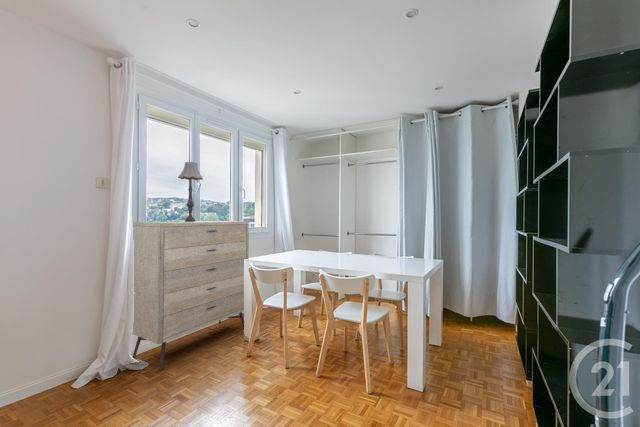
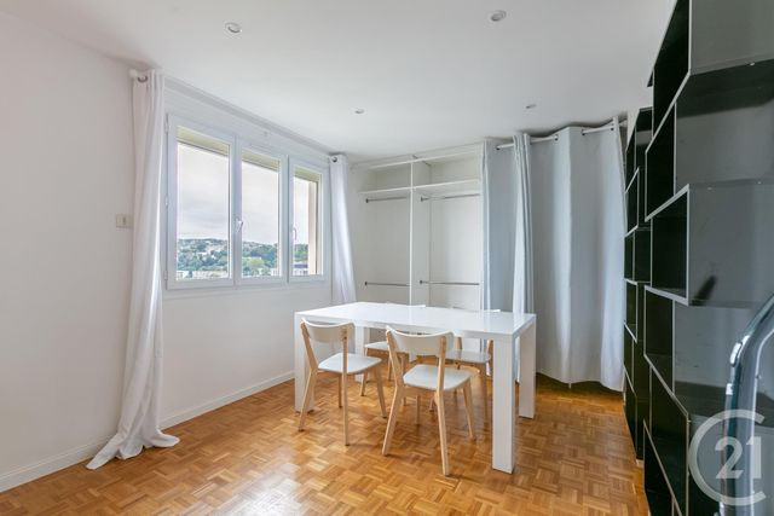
- table lamp [177,161,204,222]
- dresser [131,220,250,372]
